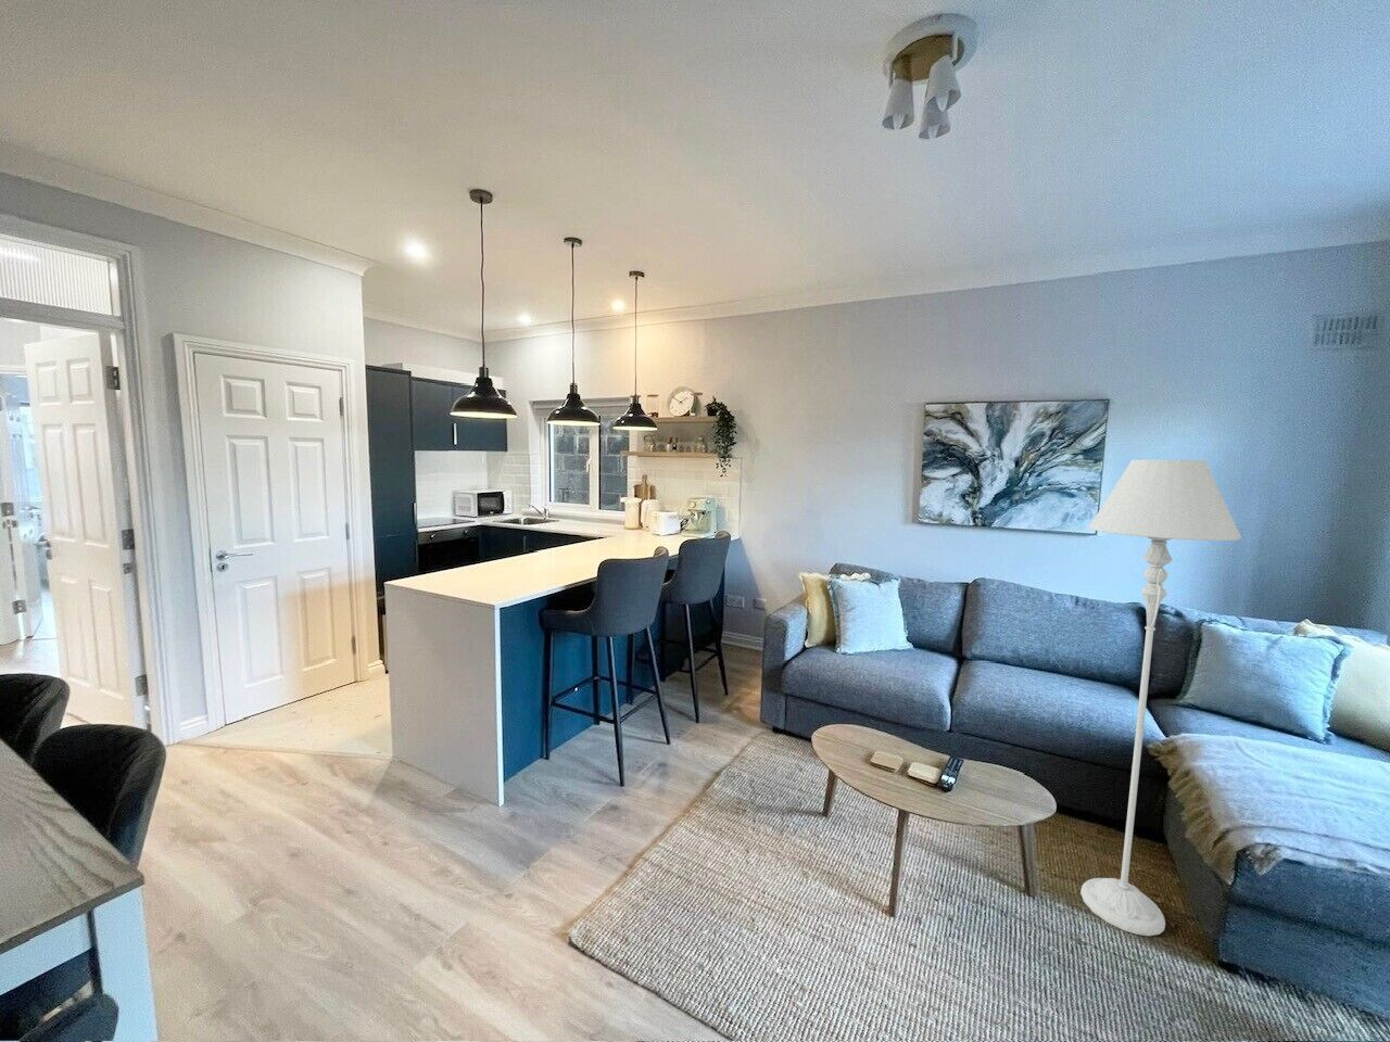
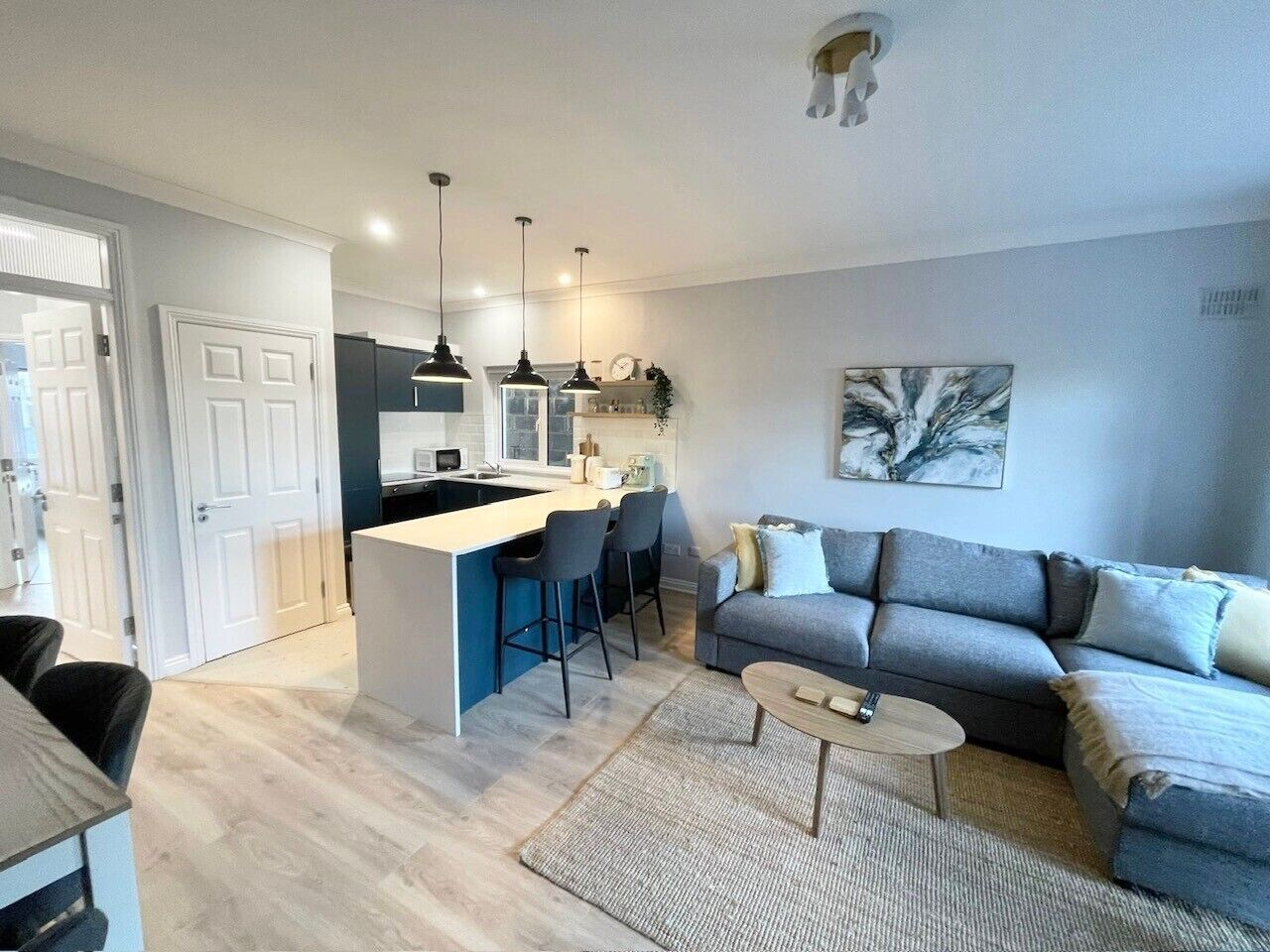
- floor lamp [1079,459,1242,937]
